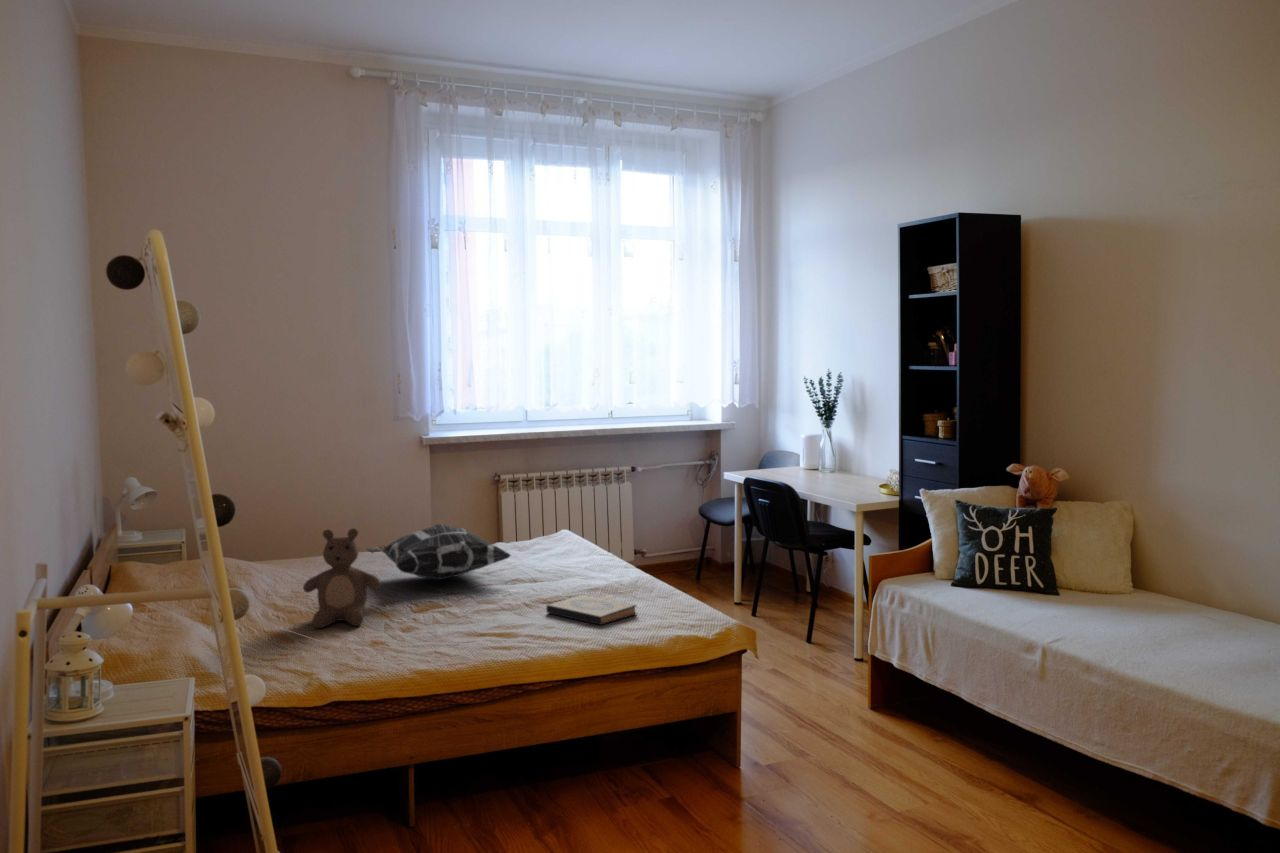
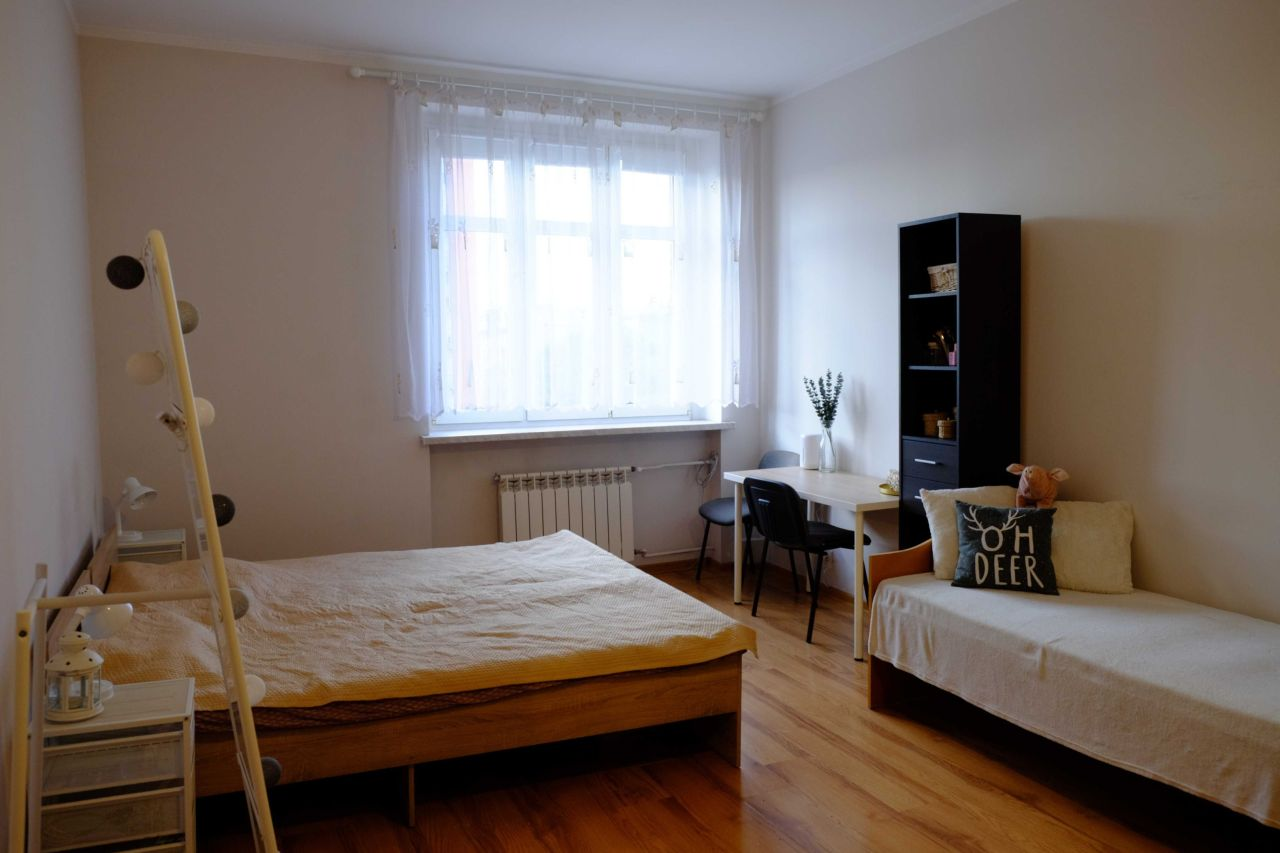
- hardback book [545,593,638,626]
- decorative pillow [365,523,513,581]
- teddy bear [302,527,382,629]
